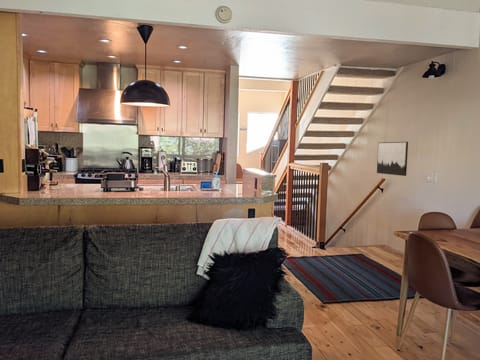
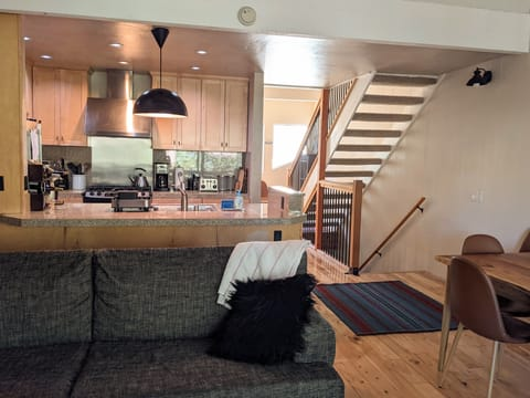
- wall art [376,141,409,177]
